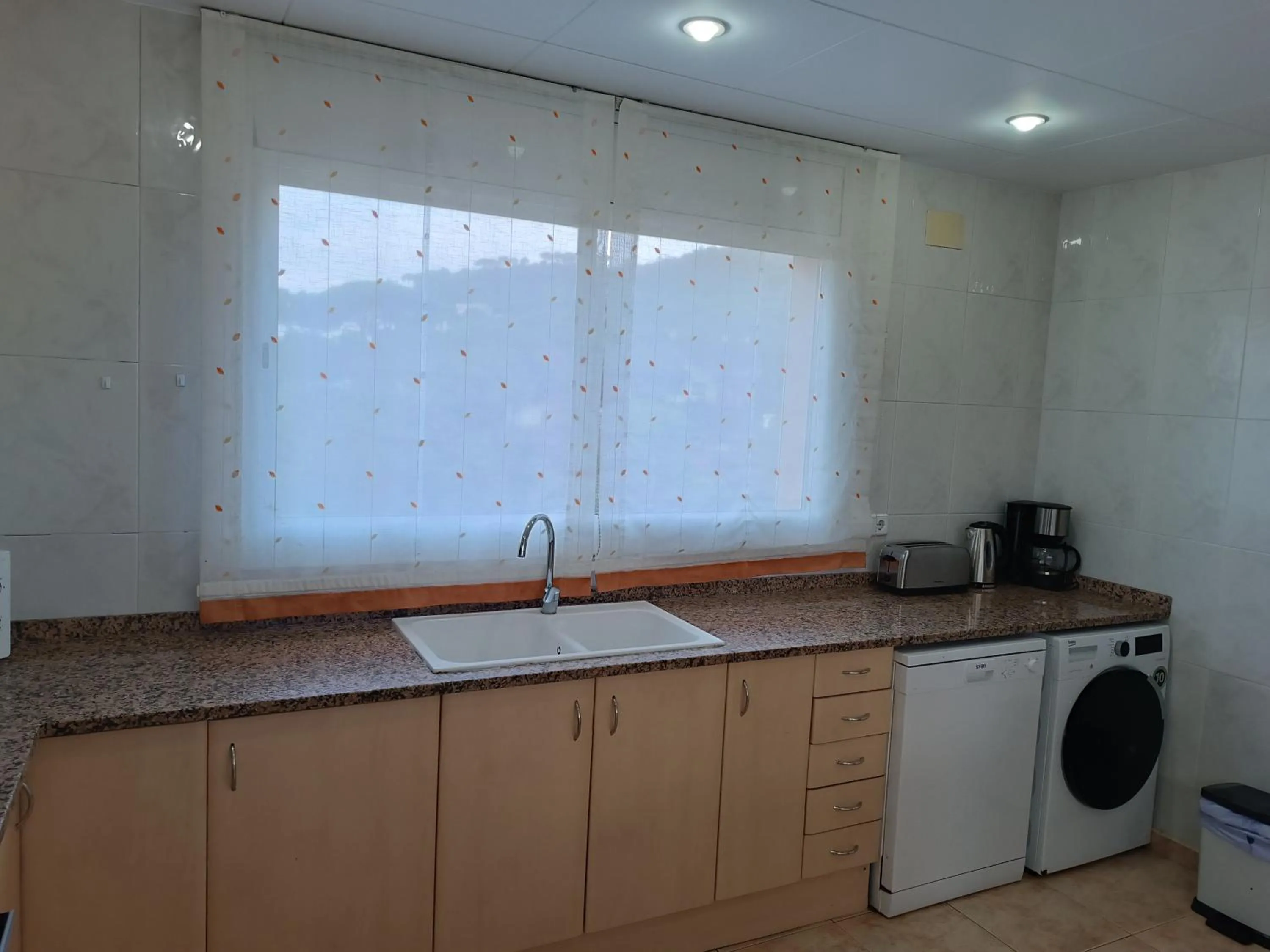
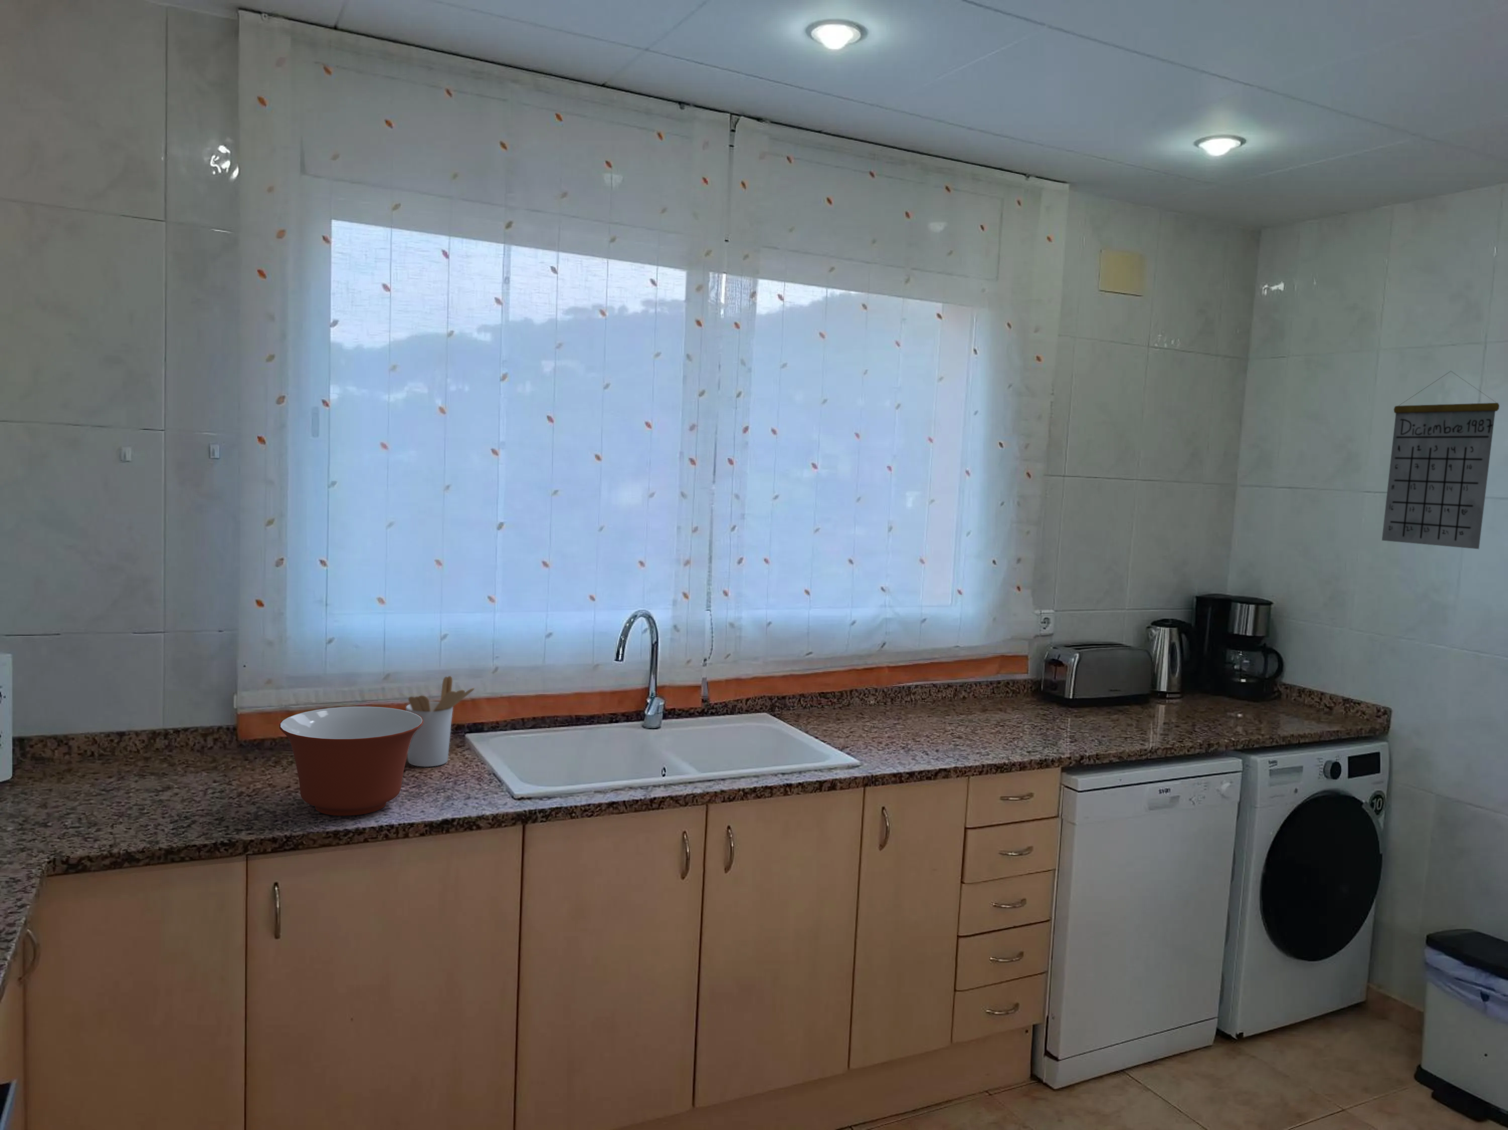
+ calendar [1381,370,1500,550]
+ mixing bowl [279,706,423,817]
+ utensil holder [406,675,475,768]
